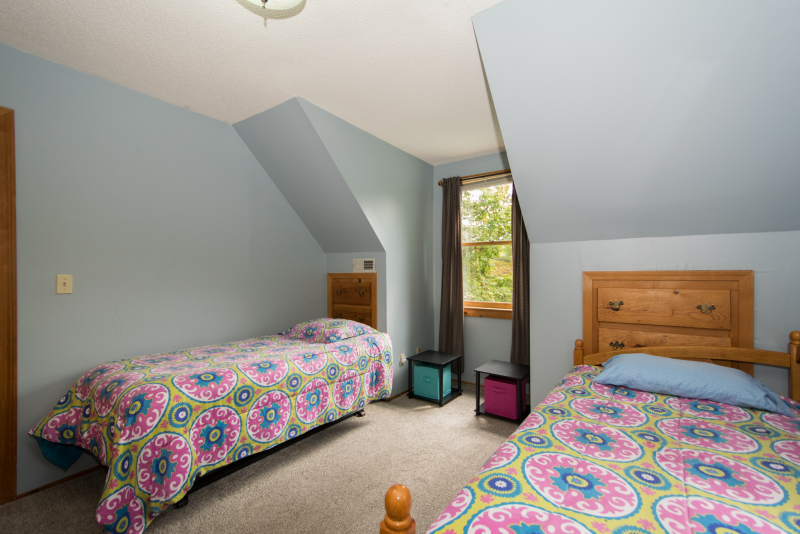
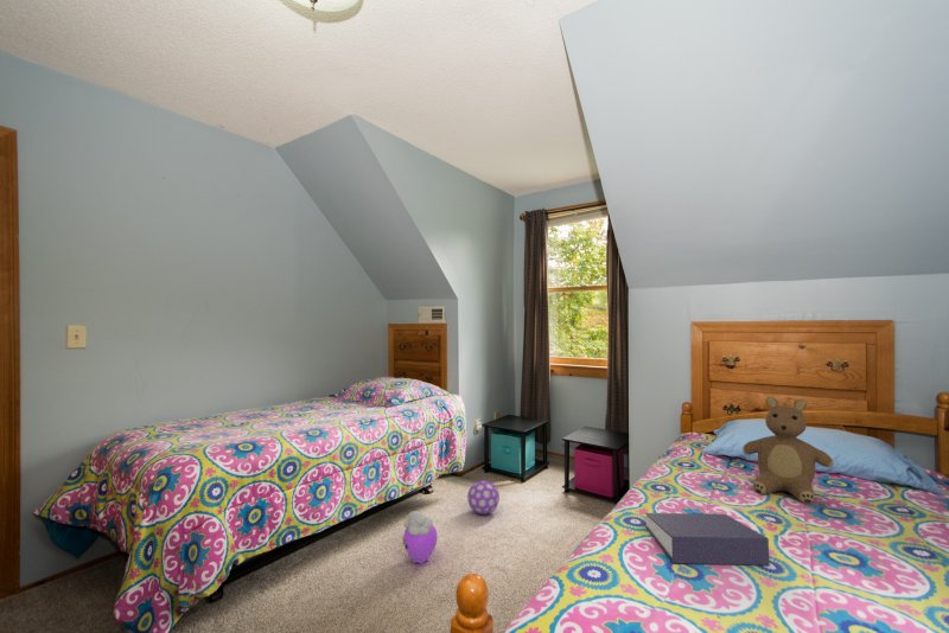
+ plush toy [401,510,439,564]
+ book [644,512,770,567]
+ teddy bear [741,396,835,505]
+ decorative ball [466,479,501,516]
